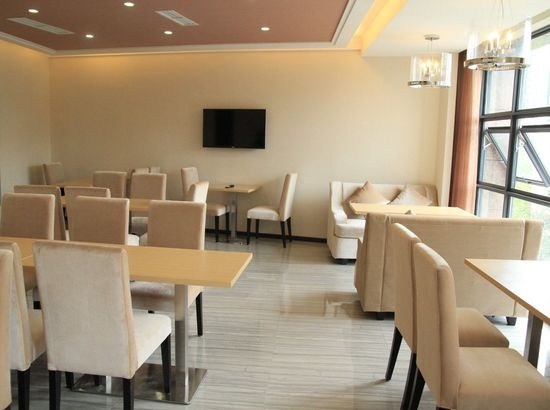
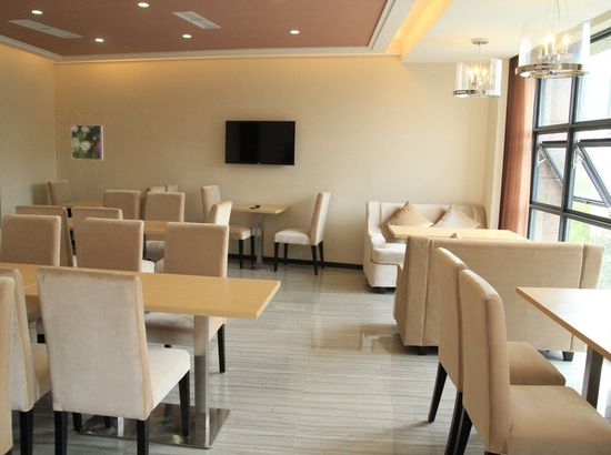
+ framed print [70,123,104,161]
